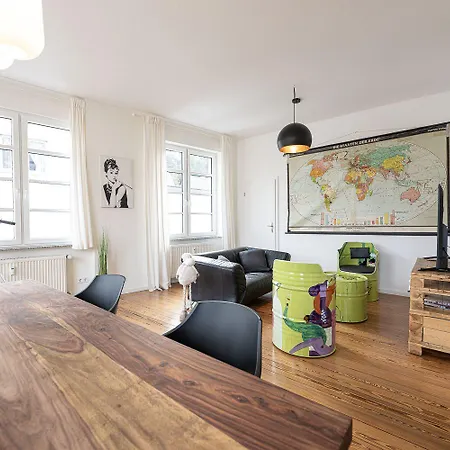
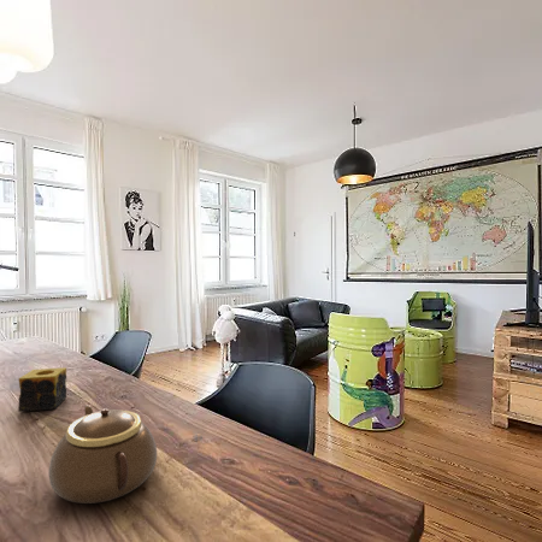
+ teapot [48,403,158,505]
+ candle [17,366,67,413]
